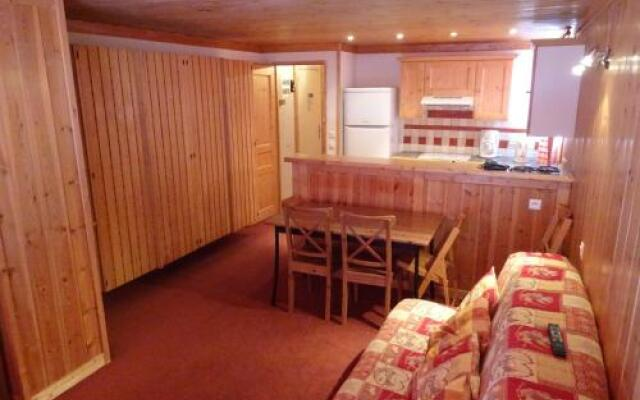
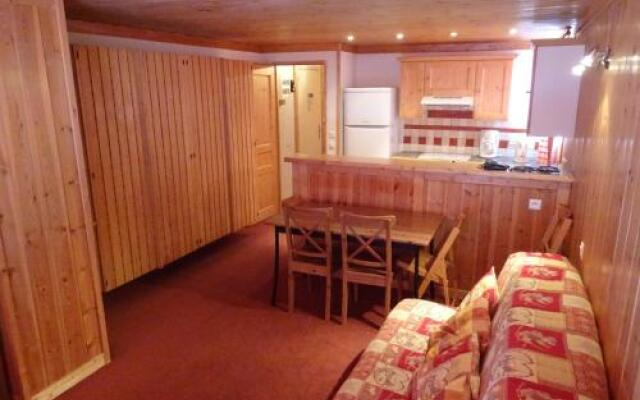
- remote control [547,322,567,357]
